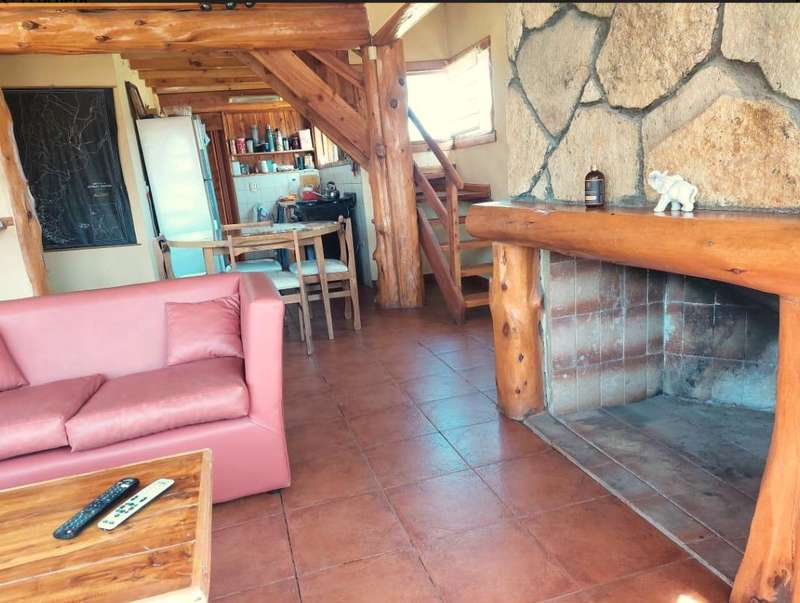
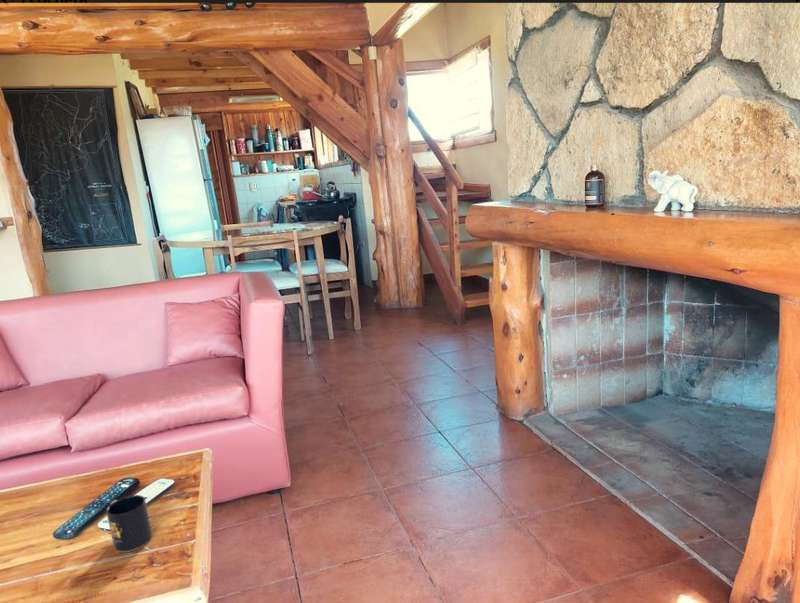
+ mug [105,494,154,553]
